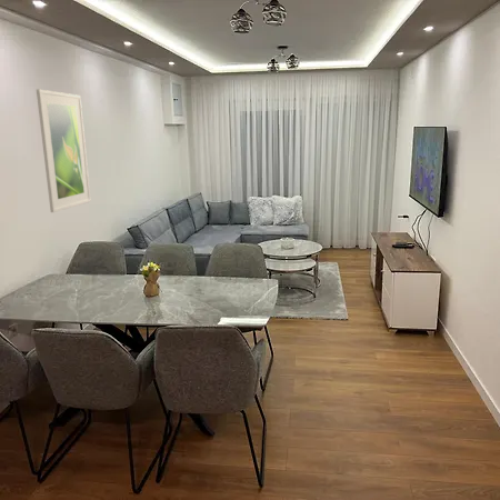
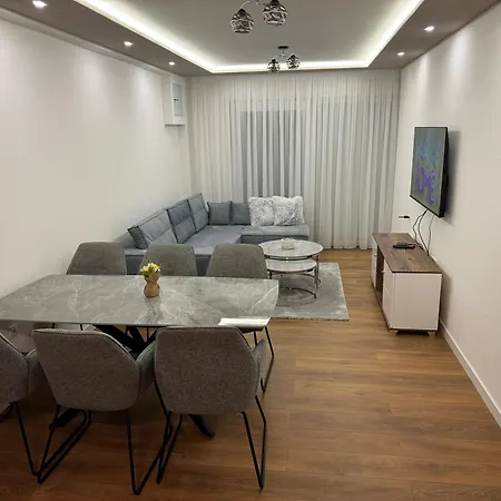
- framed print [36,88,92,213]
